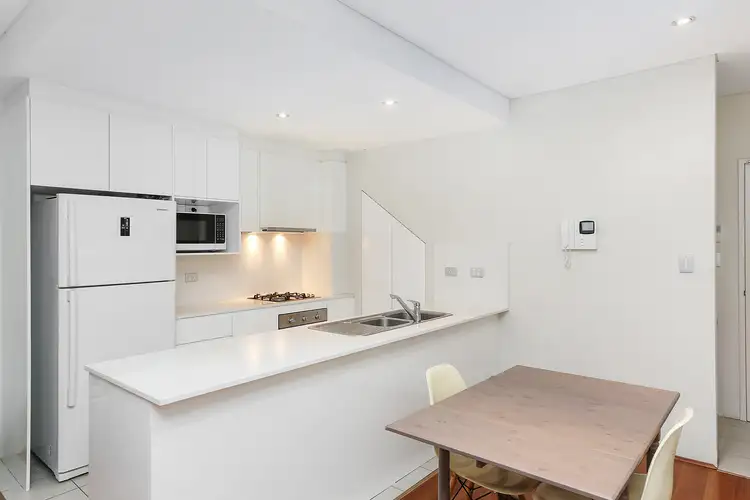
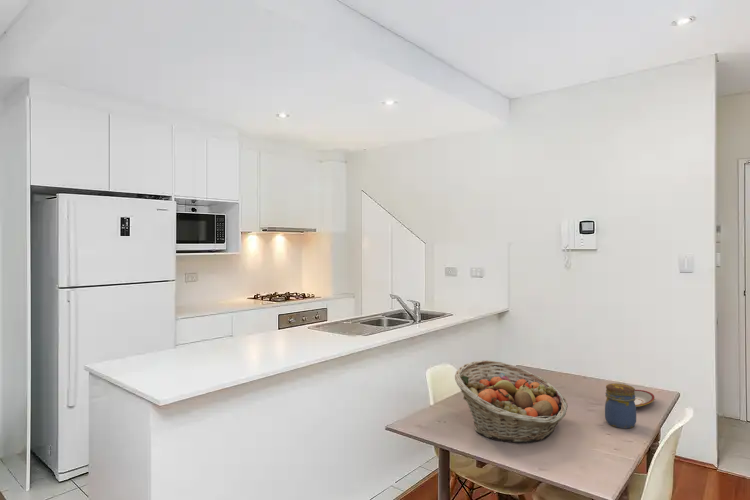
+ jar [604,382,637,429]
+ fruit basket [454,359,569,444]
+ plate [634,389,655,408]
